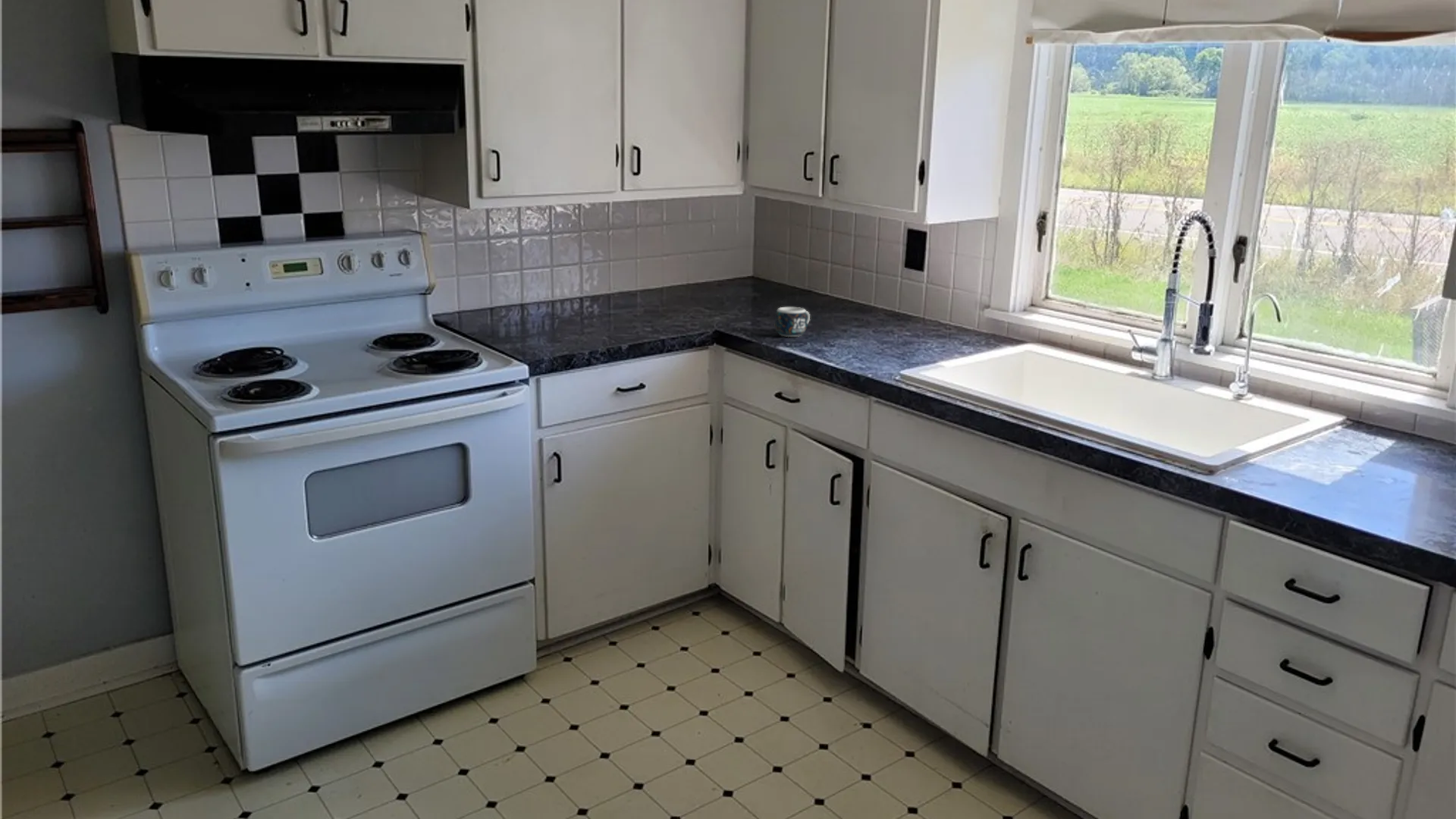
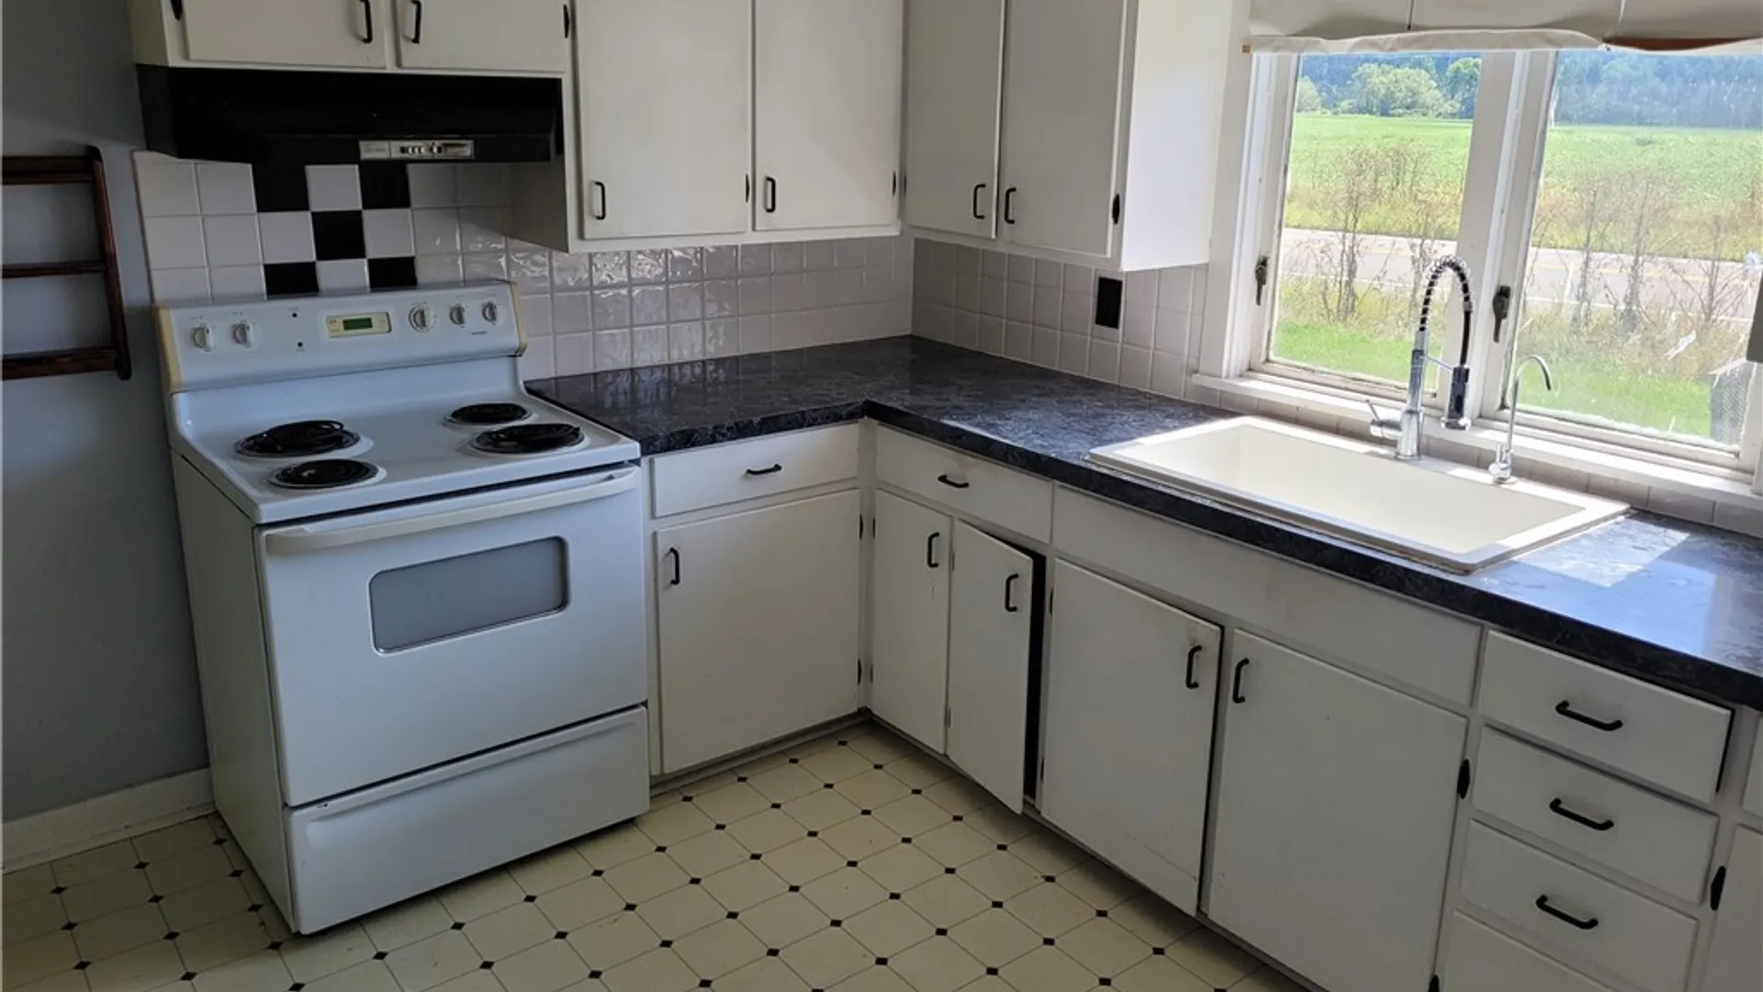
- mug [774,306,811,337]
